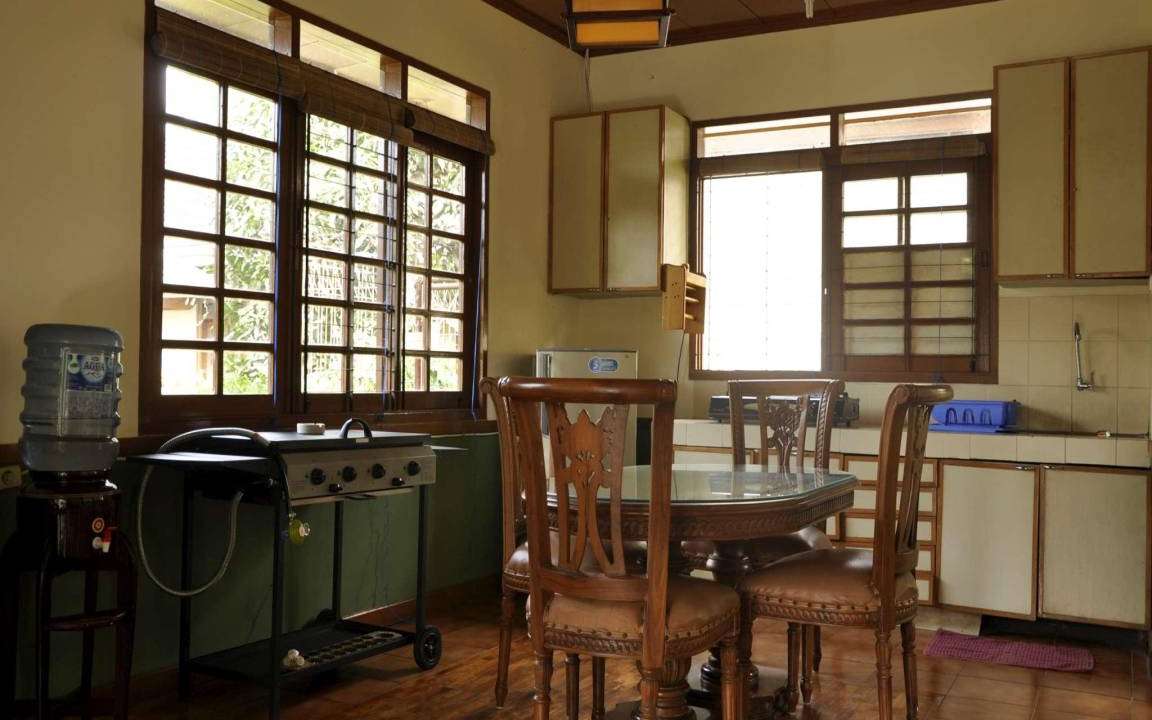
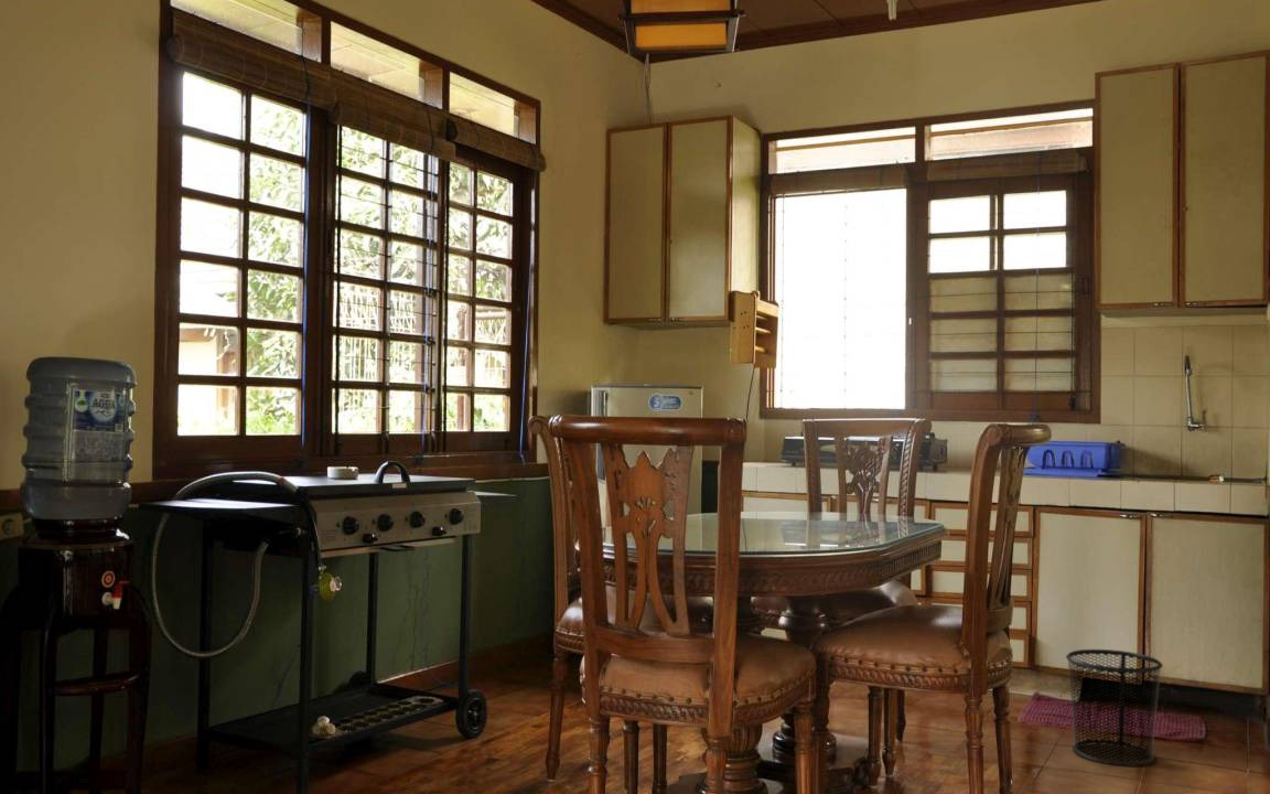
+ waste bin [1065,648,1164,766]
